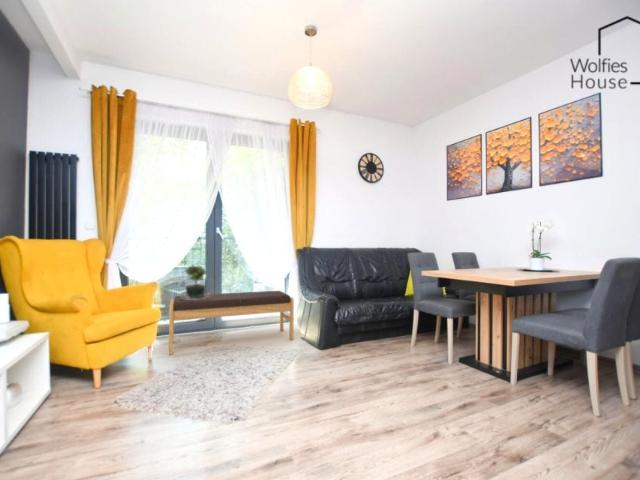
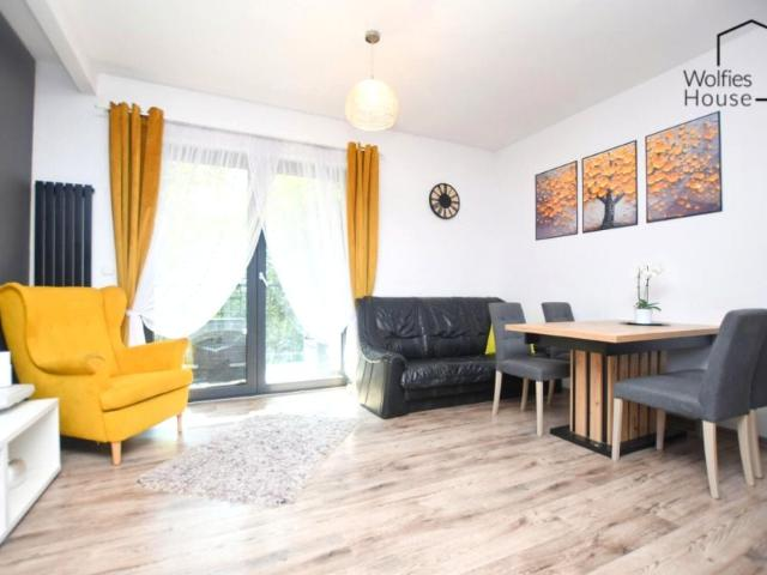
- potted plant [179,262,211,300]
- bench [168,290,295,356]
